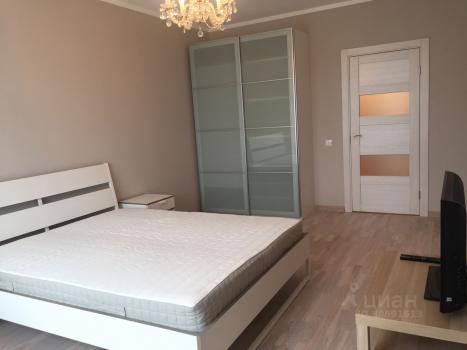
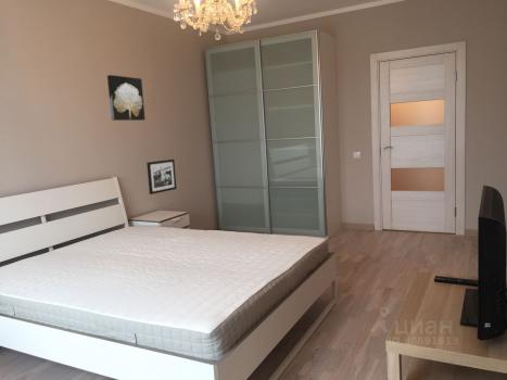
+ wall art [106,74,147,122]
+ picture frame [145,159,177,195]
